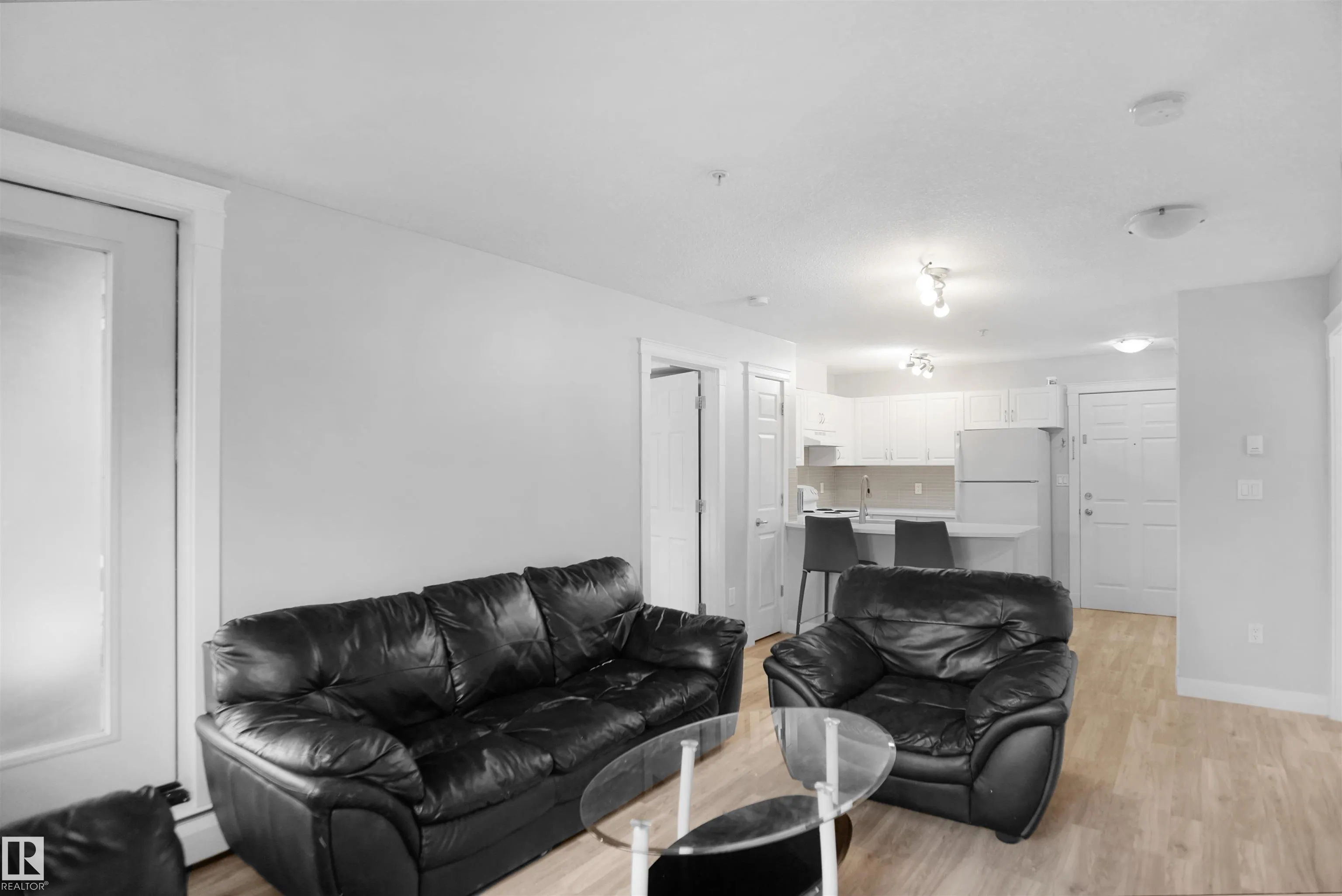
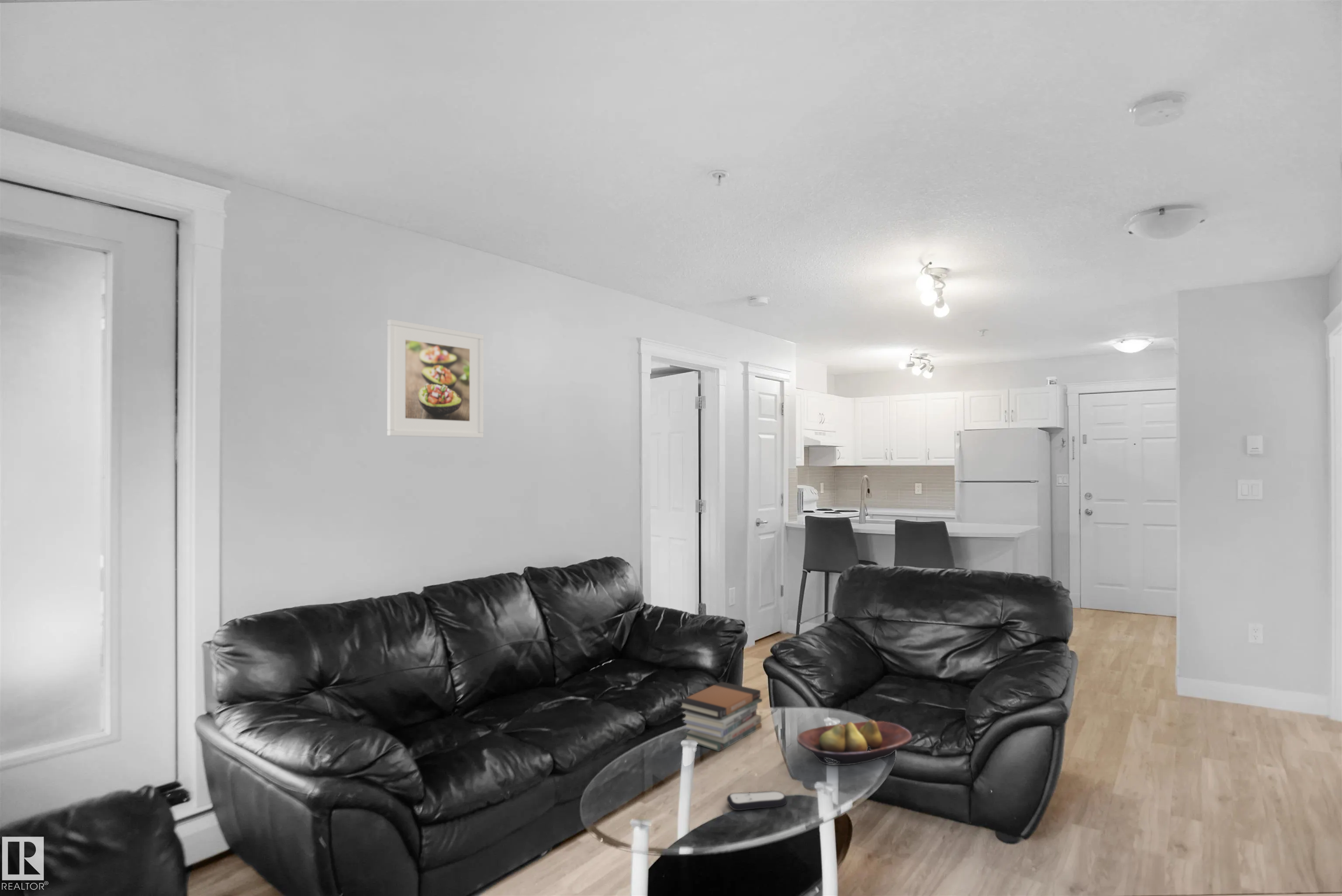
+ remote control [726,790,788,811]
+ fruit bowl [796,719,913,765]
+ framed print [387,319,484,438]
+ book stack [678,681,763,752]
